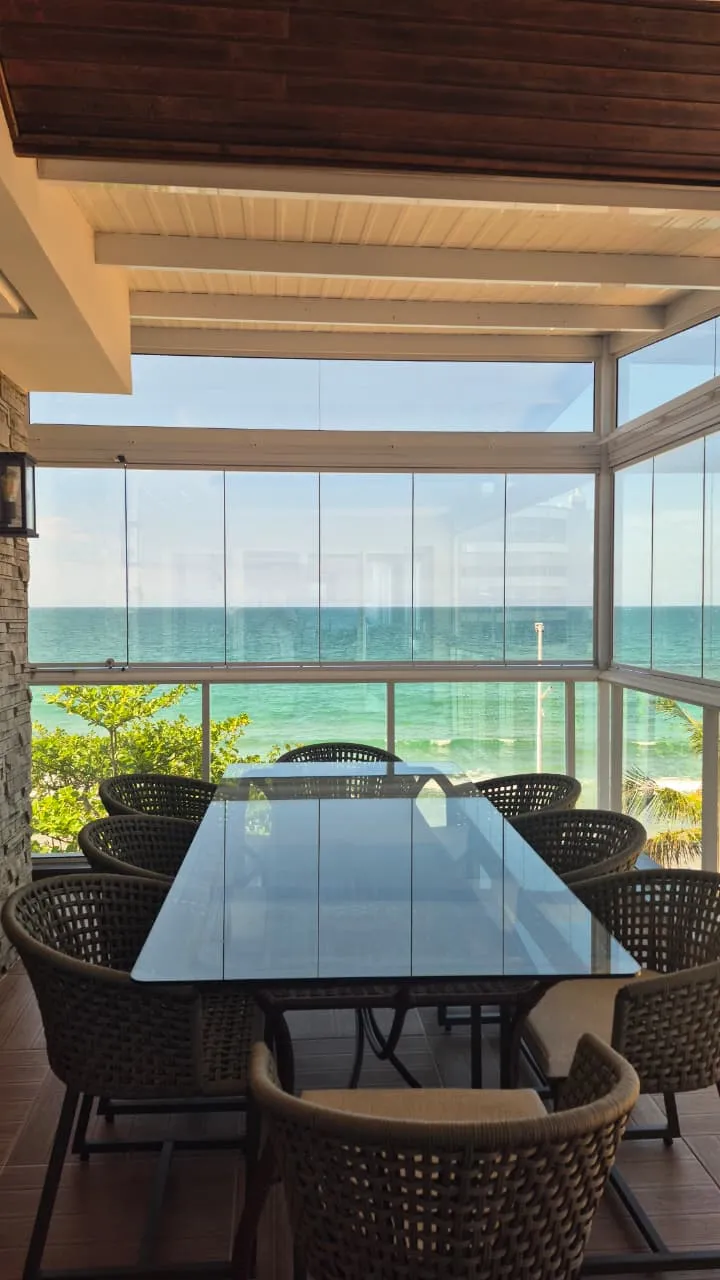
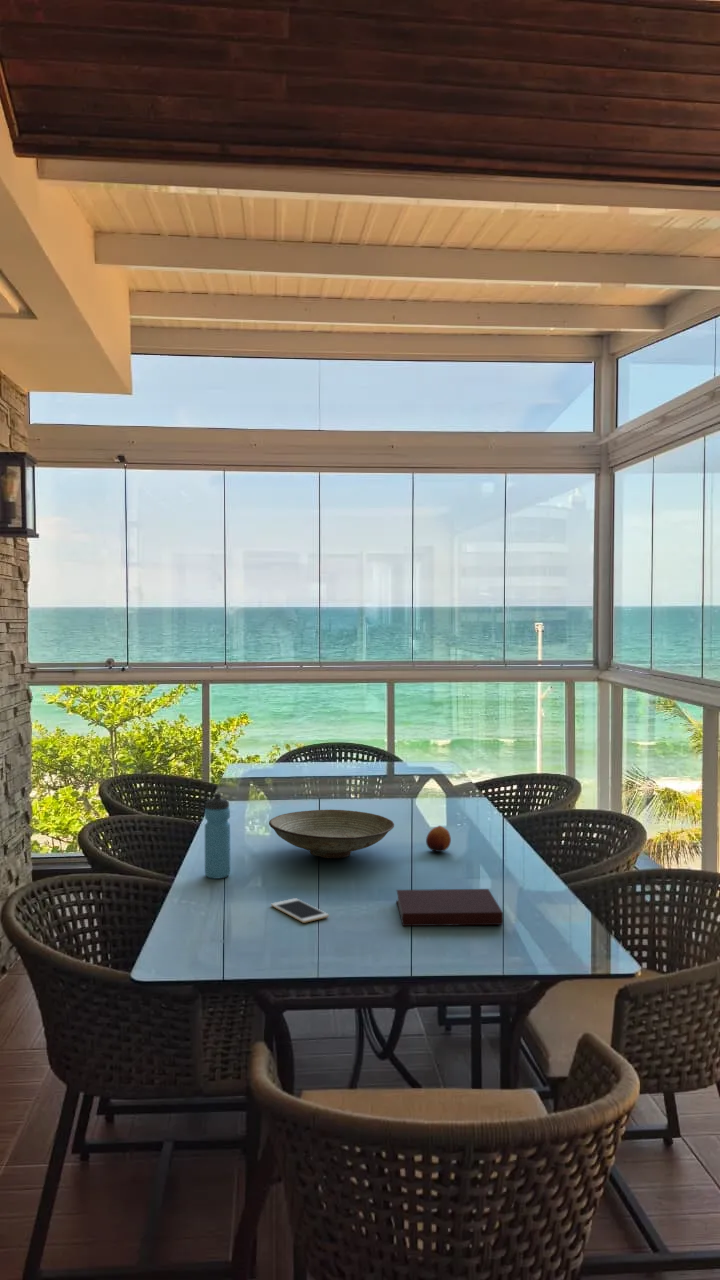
+ cell phone [270,897,330,924]
+ notebook [395,888,504,927]
+ water bottle [204,792,231,880]
+ fruit [425,825,452,853]
+ decorative bowl [268,809,395,859]
